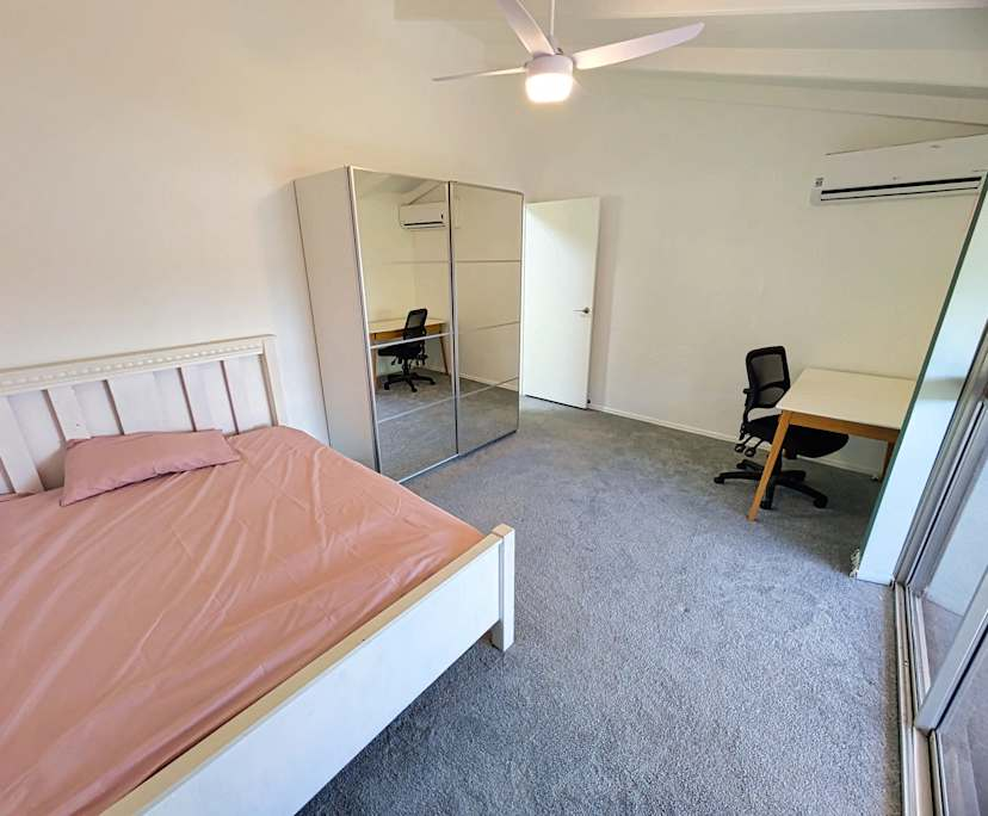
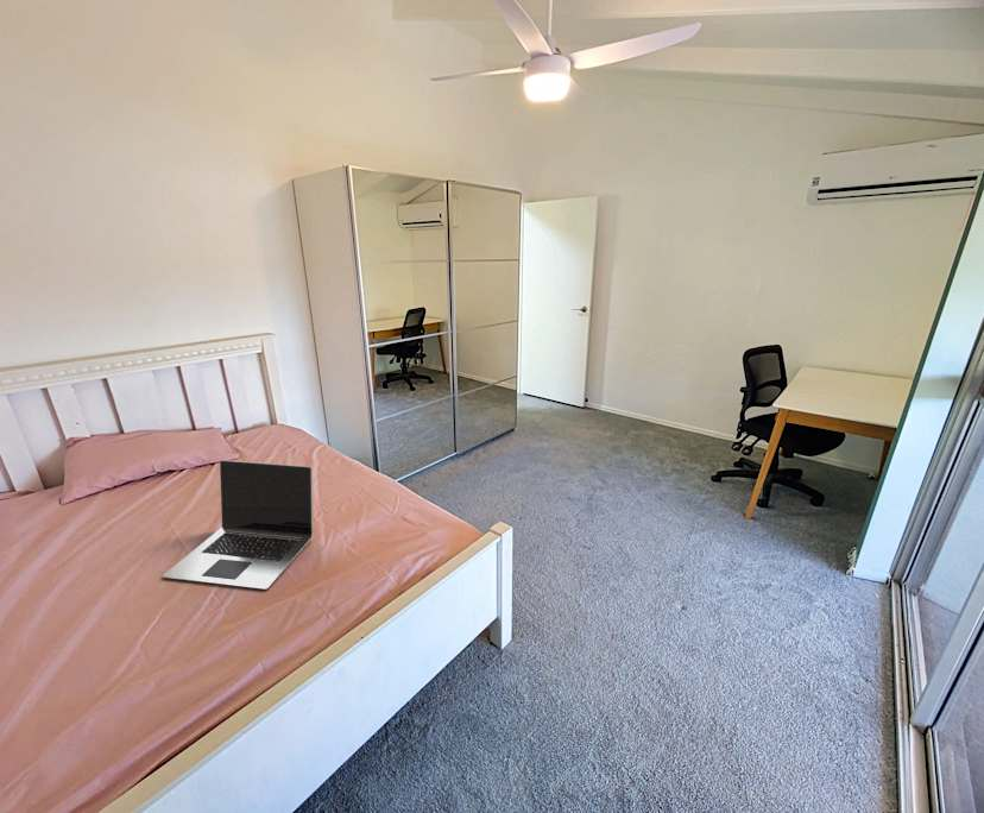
+ laptop [162,459,314,591]
